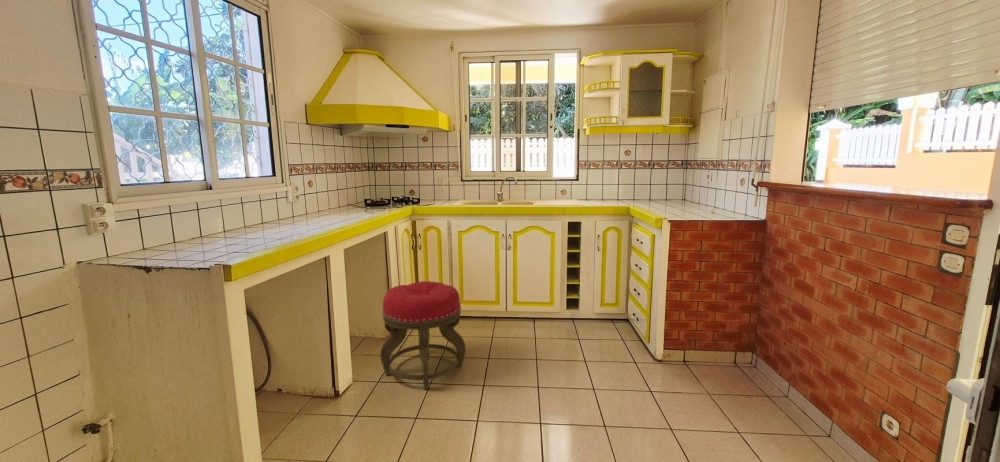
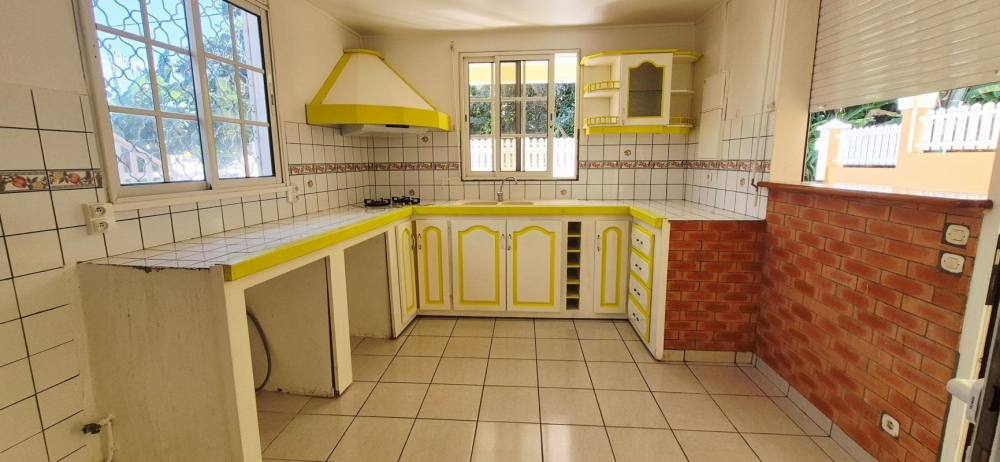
- stool [379,280,467,390]
